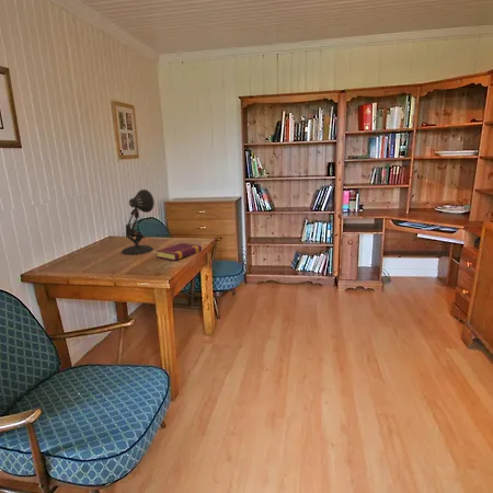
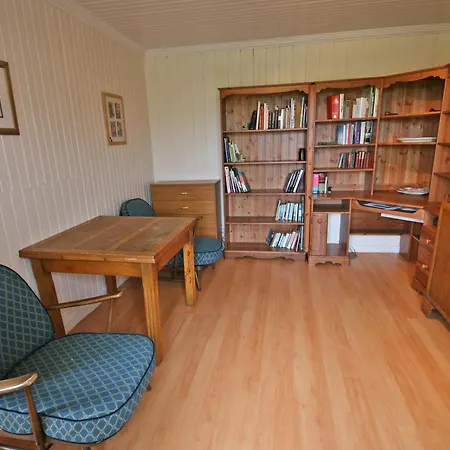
- desk lamp [121,188,156,255]
- book [156,242,203,262]
